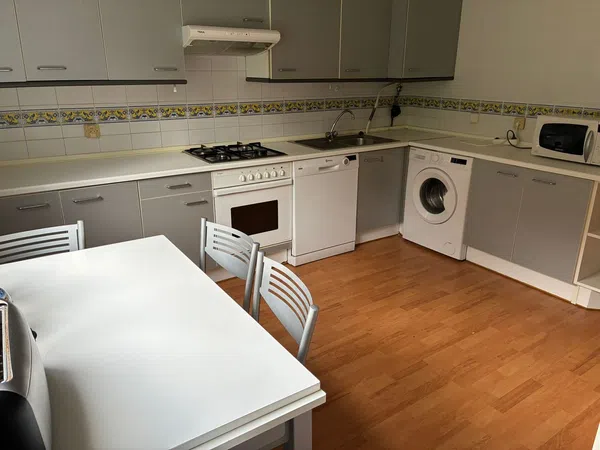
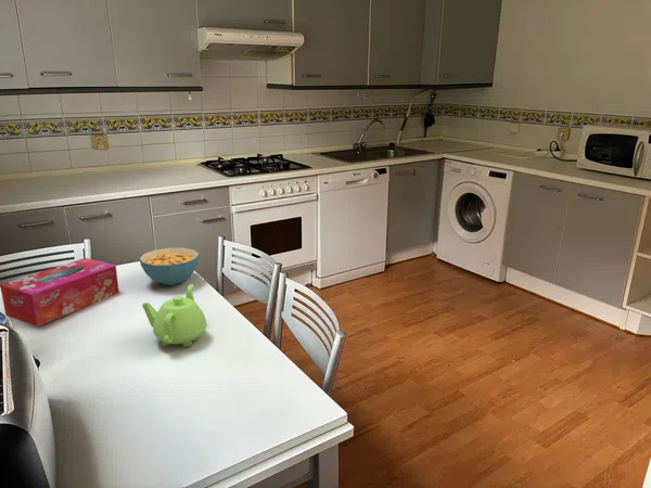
+ tissue box [0,257,120,328]
+ cereal bowl [139,247,201,286]
+ teapot [141,283,207,348]
